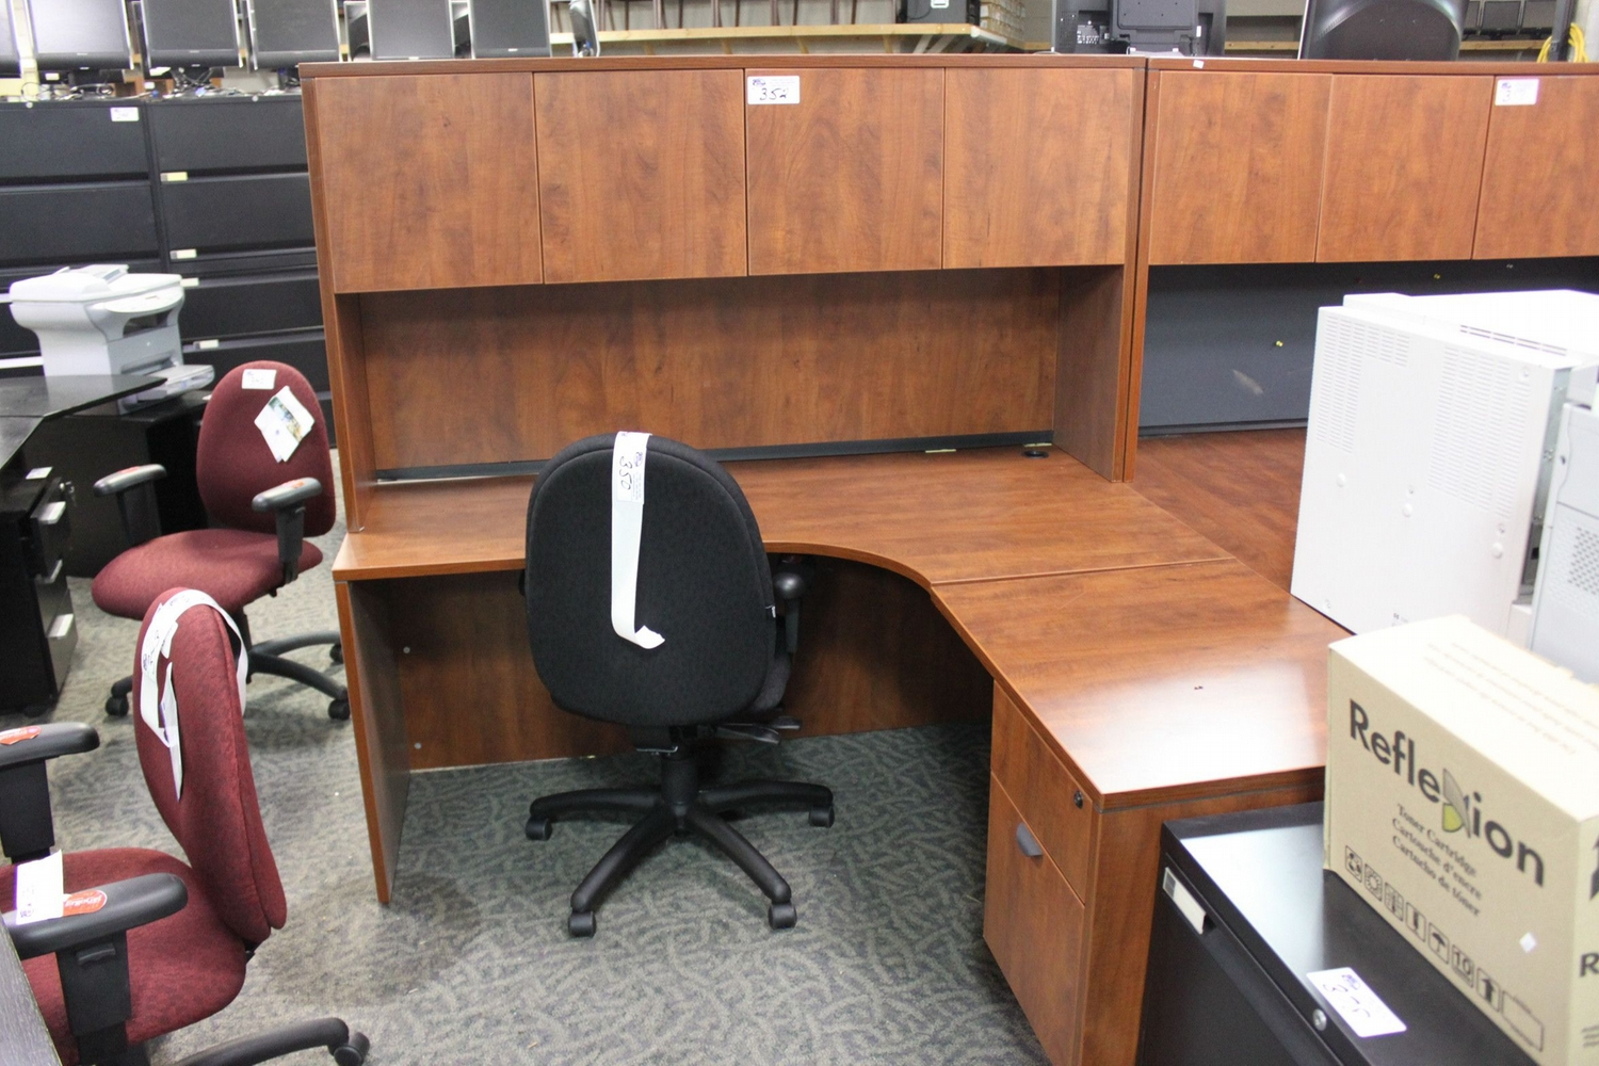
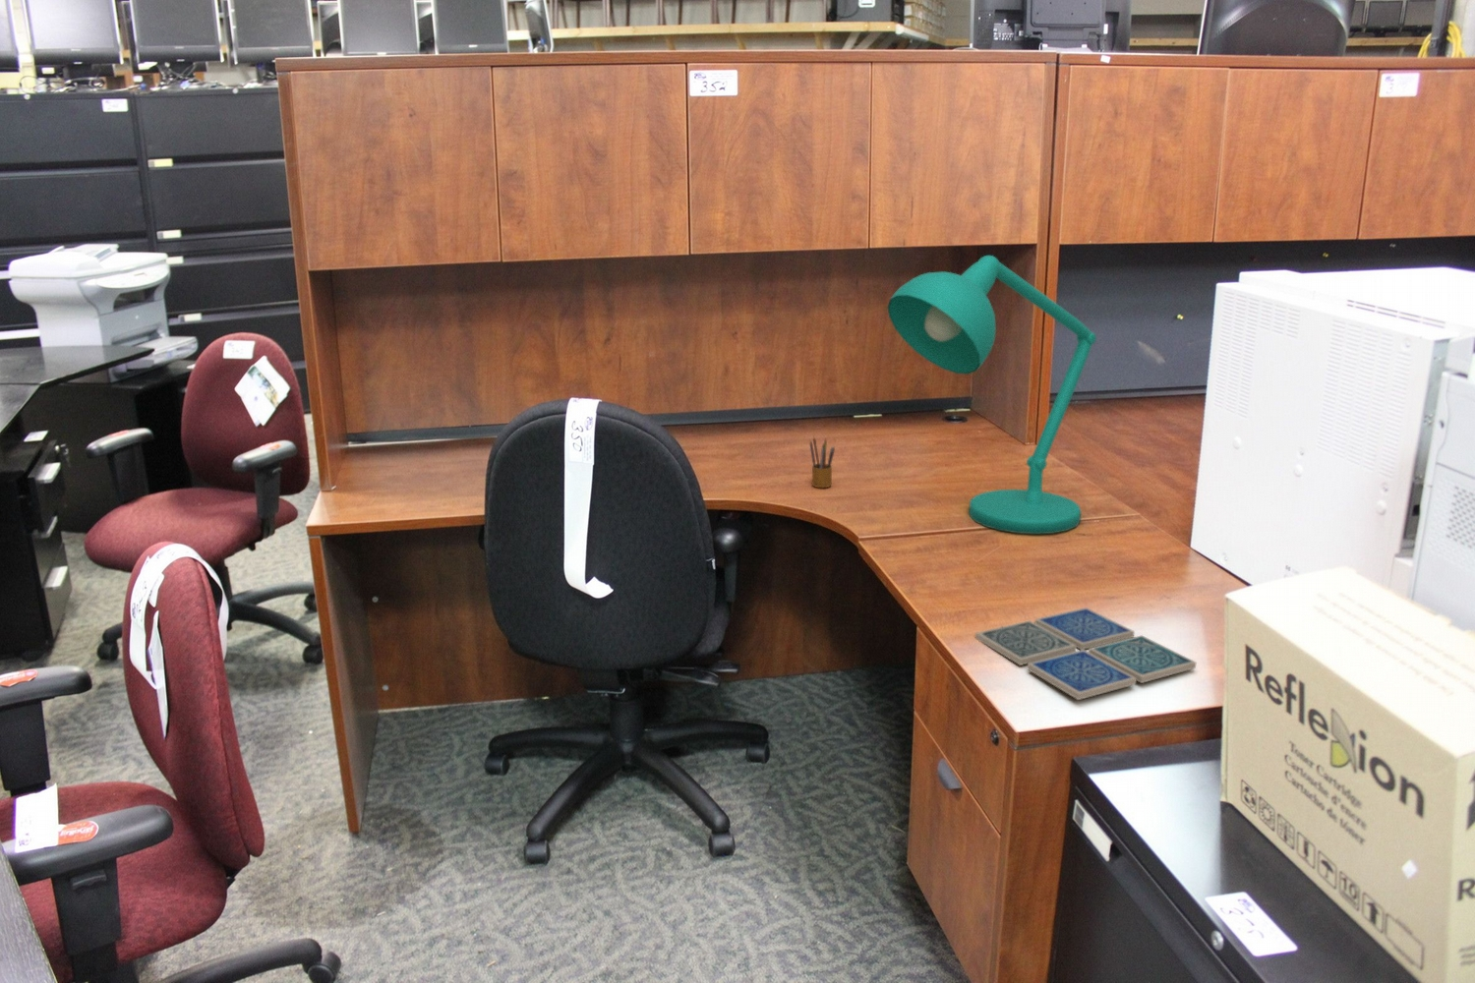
+ pencil box [809,436,836,488]
+ drink coaster [975,607,1196,701]
+ desk lamp [886,255,1097,534]
